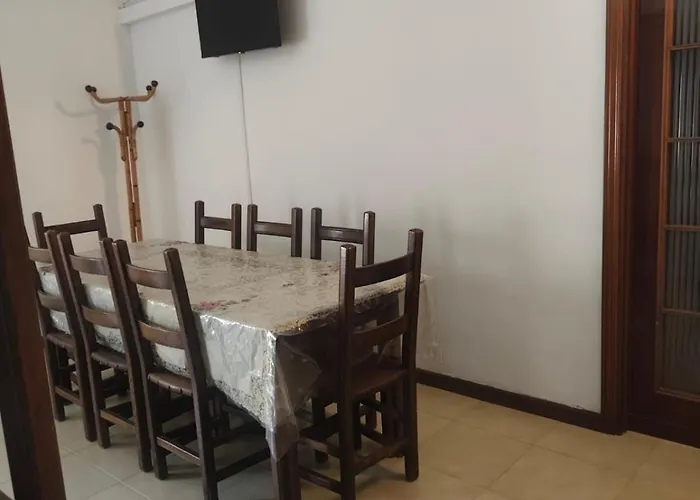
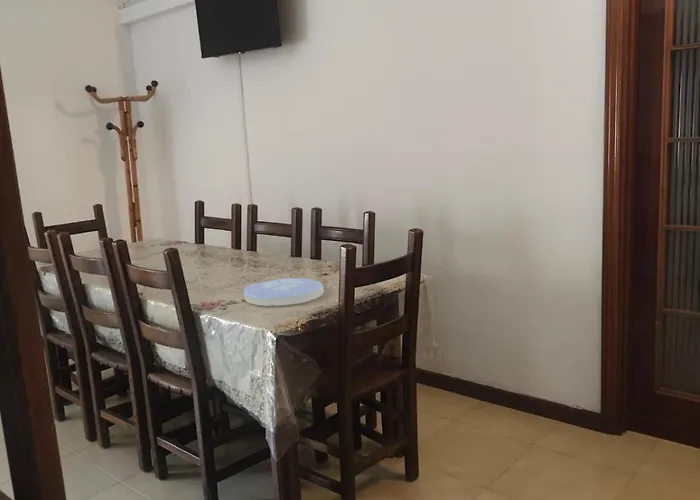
+ plate [243,277,325,307]
